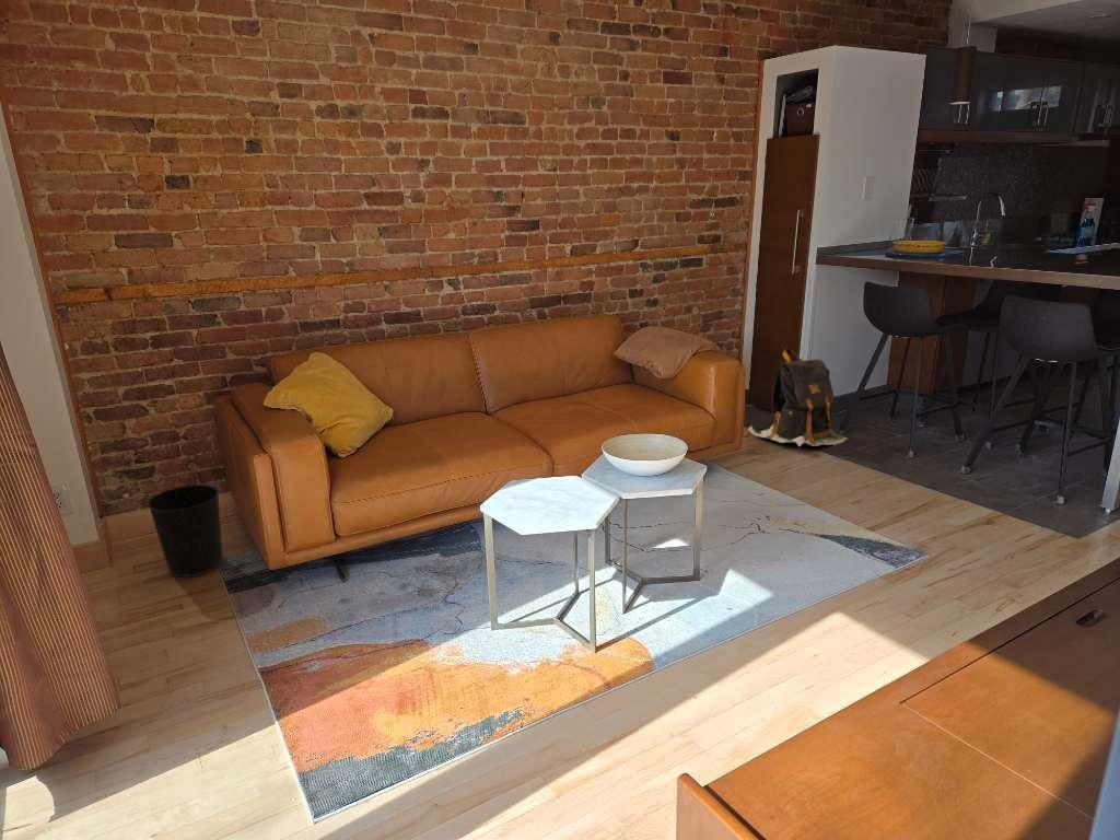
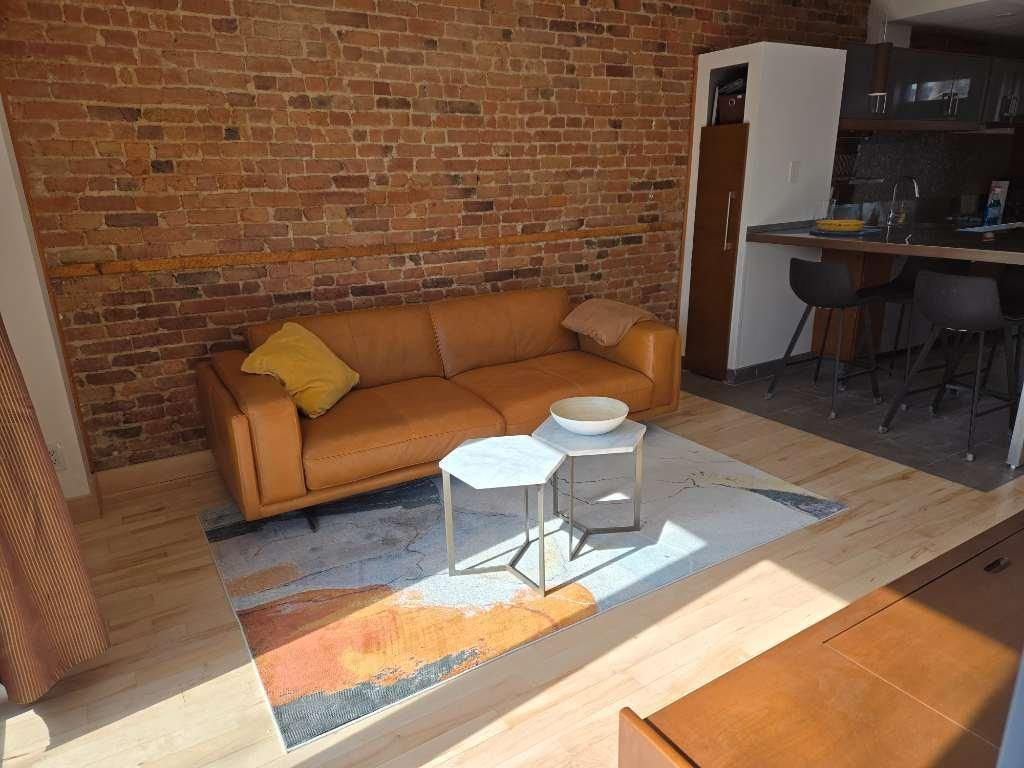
- wastebasket [145,483,224,579]
- backpack [747,348,849,447]
